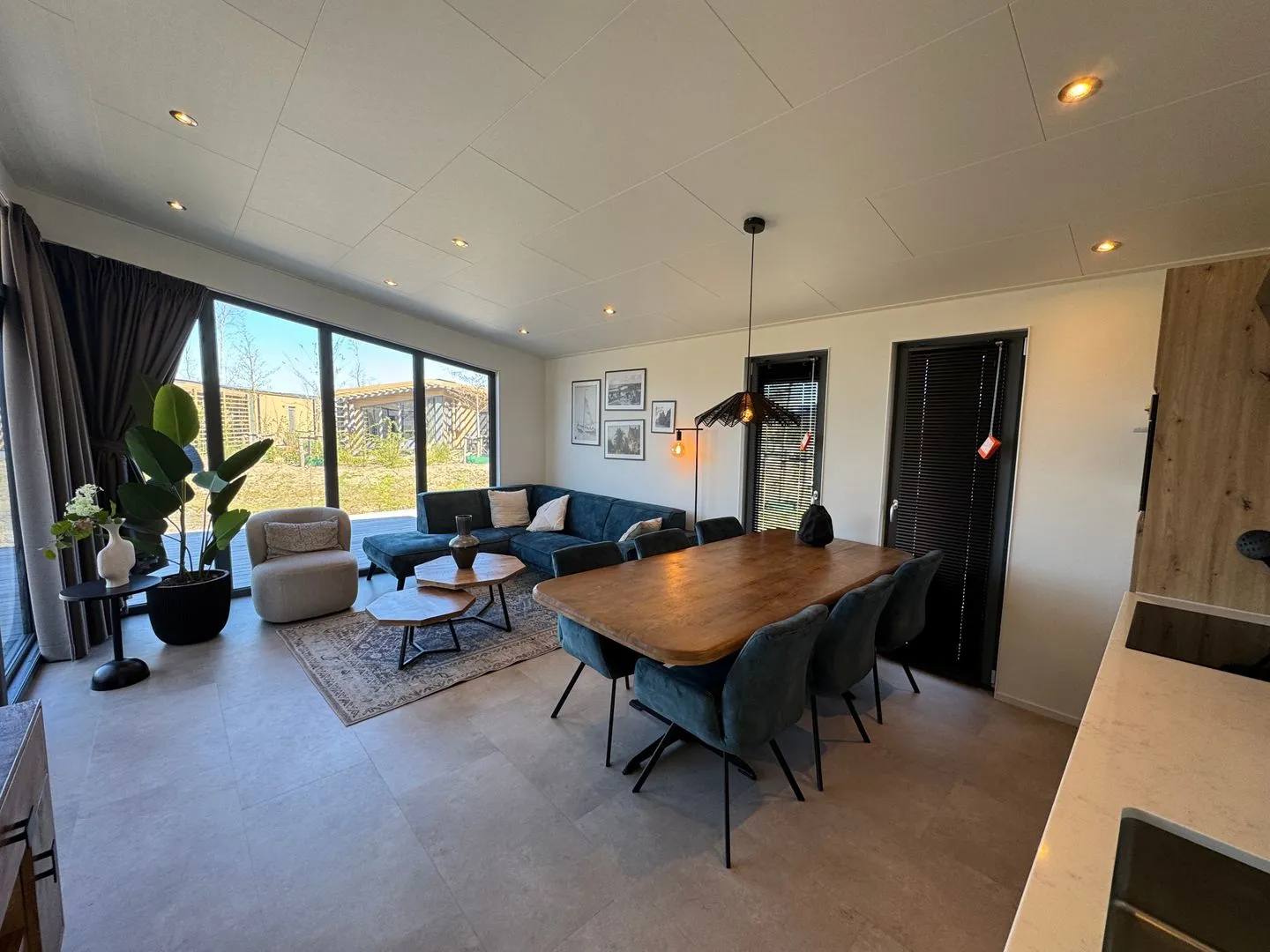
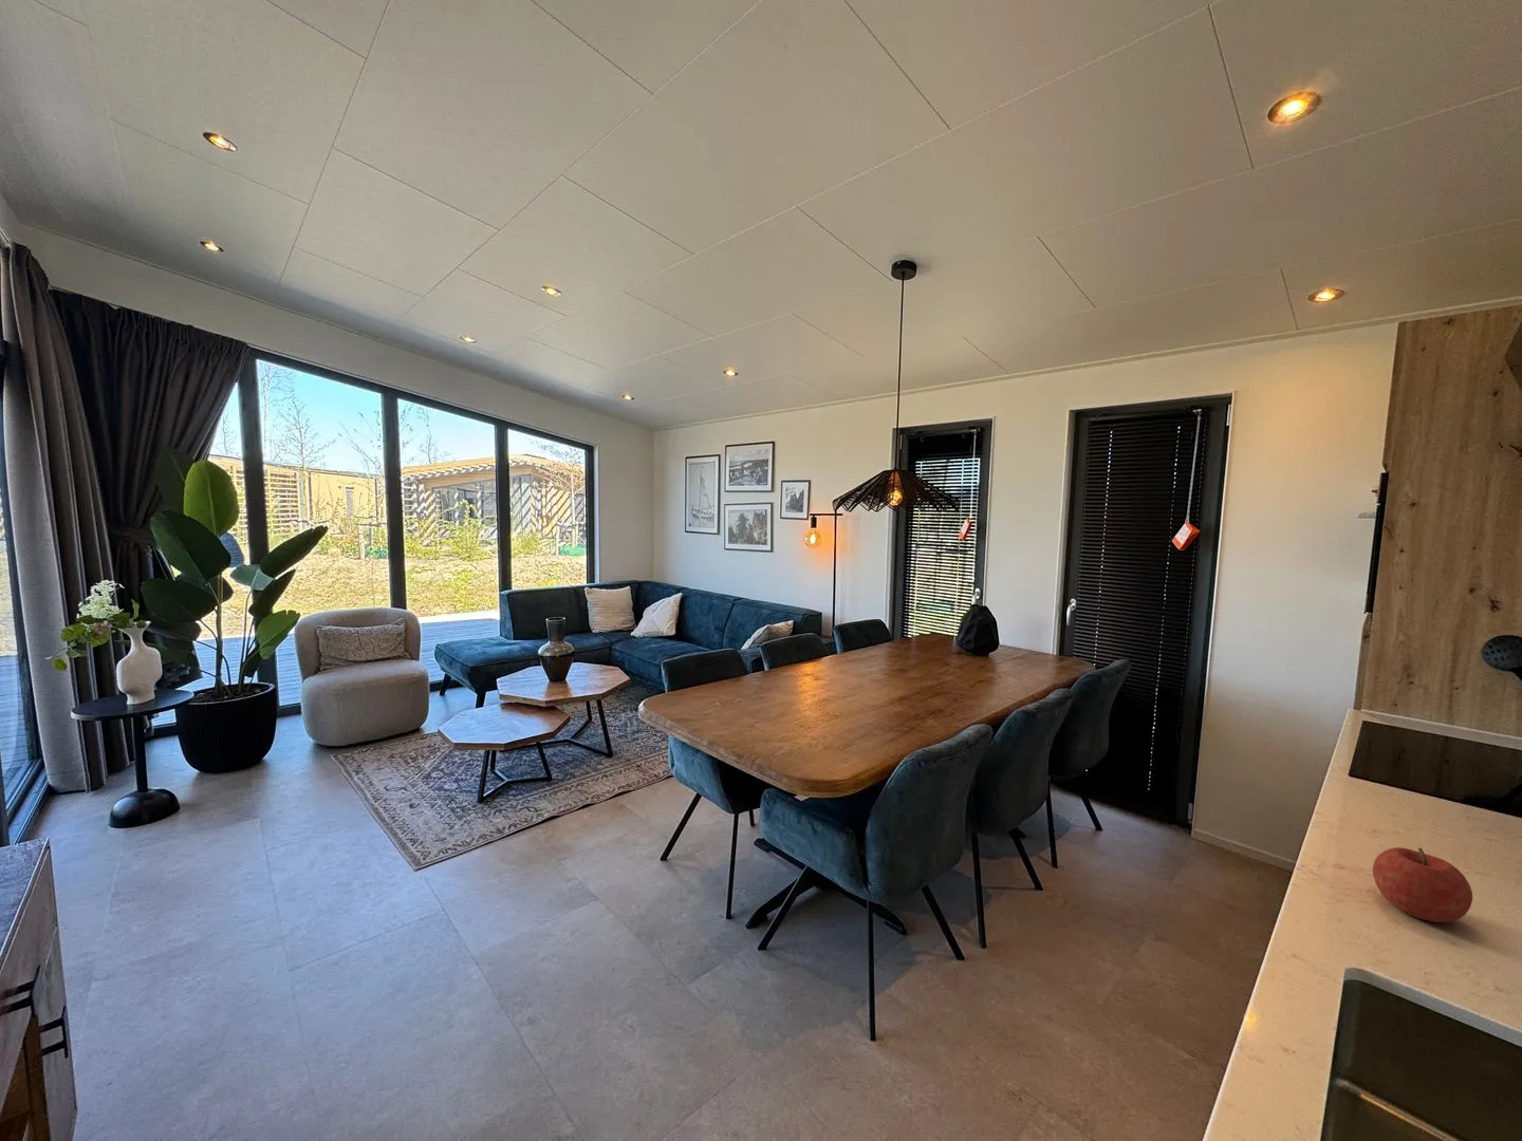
+ fruit [1372,846,1473,923]
